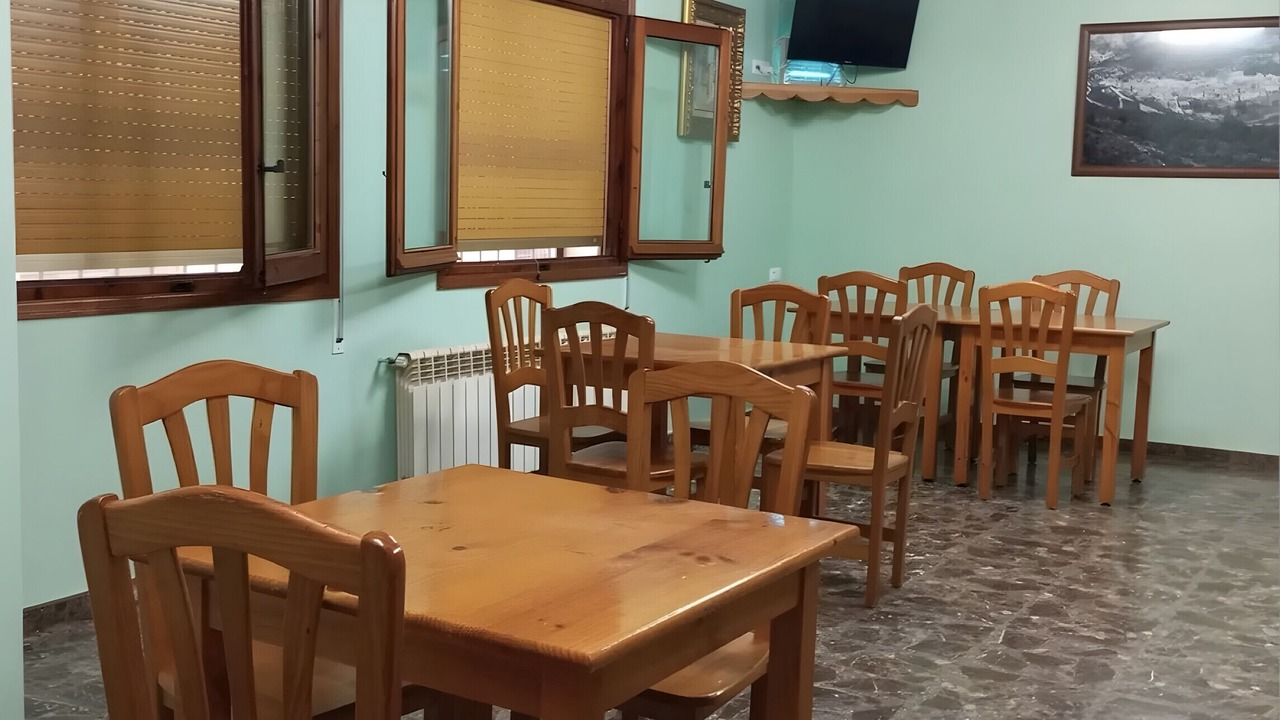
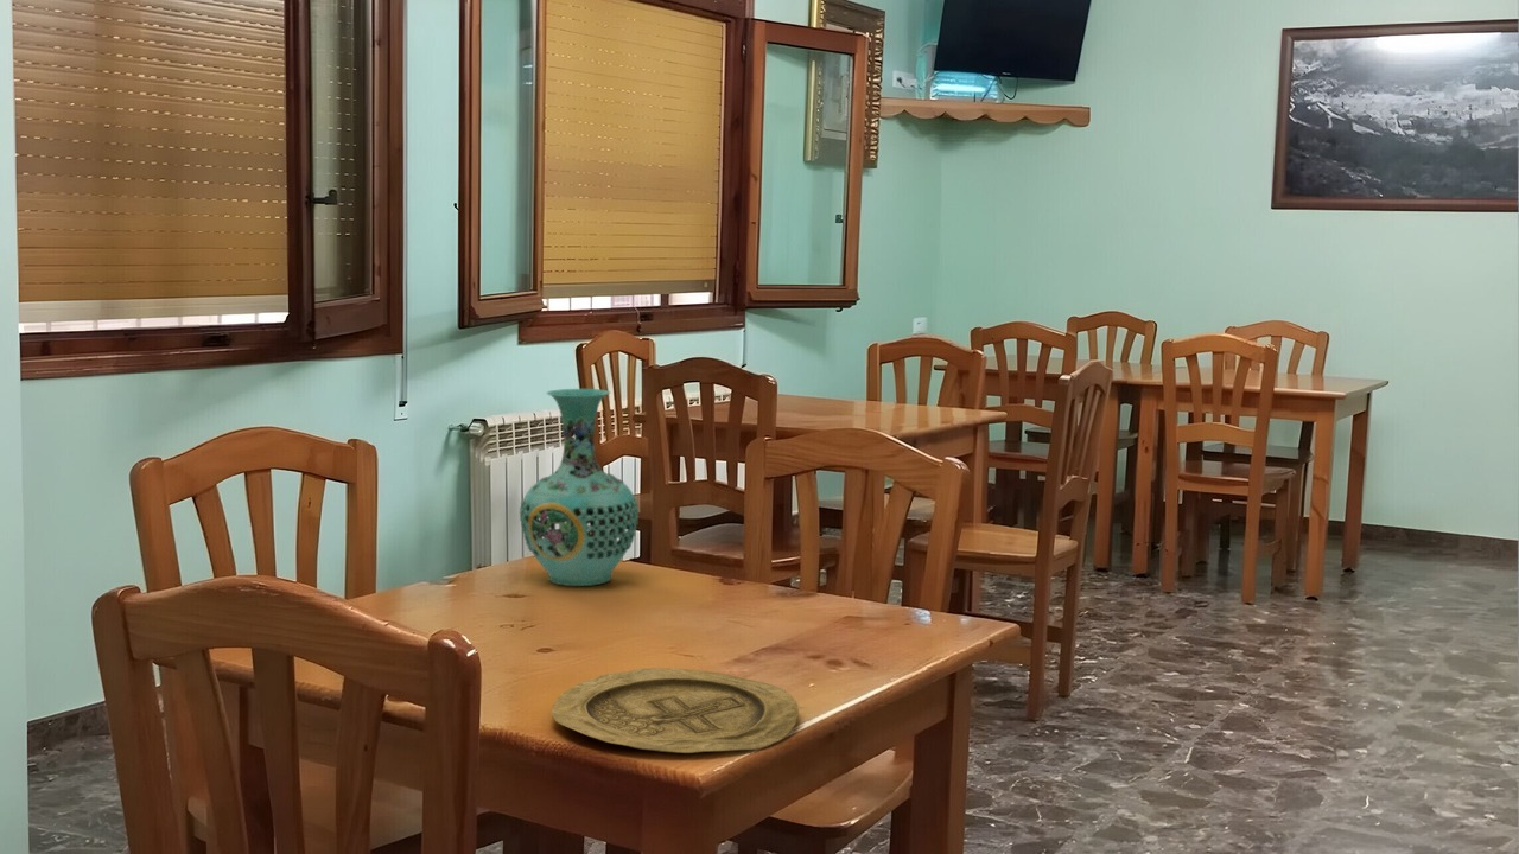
+ plate [549,667,800,754]
+ vase [519,388,640,587]
